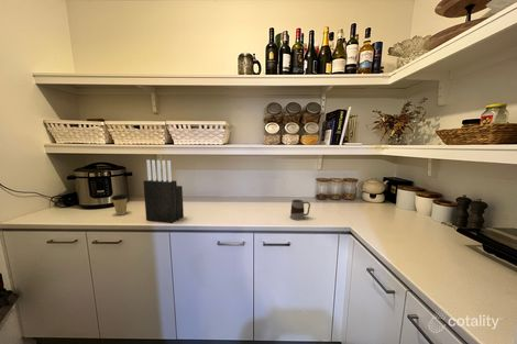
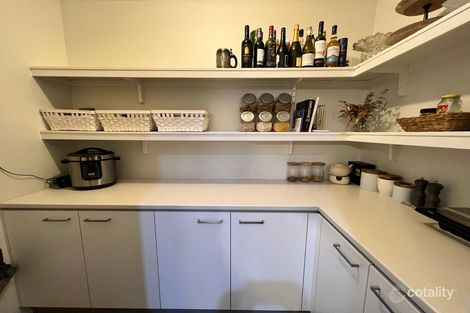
- knife block [142,158,185,224]
- mug [289,199,311,221]
- coffee cup [111,193,130,215]
